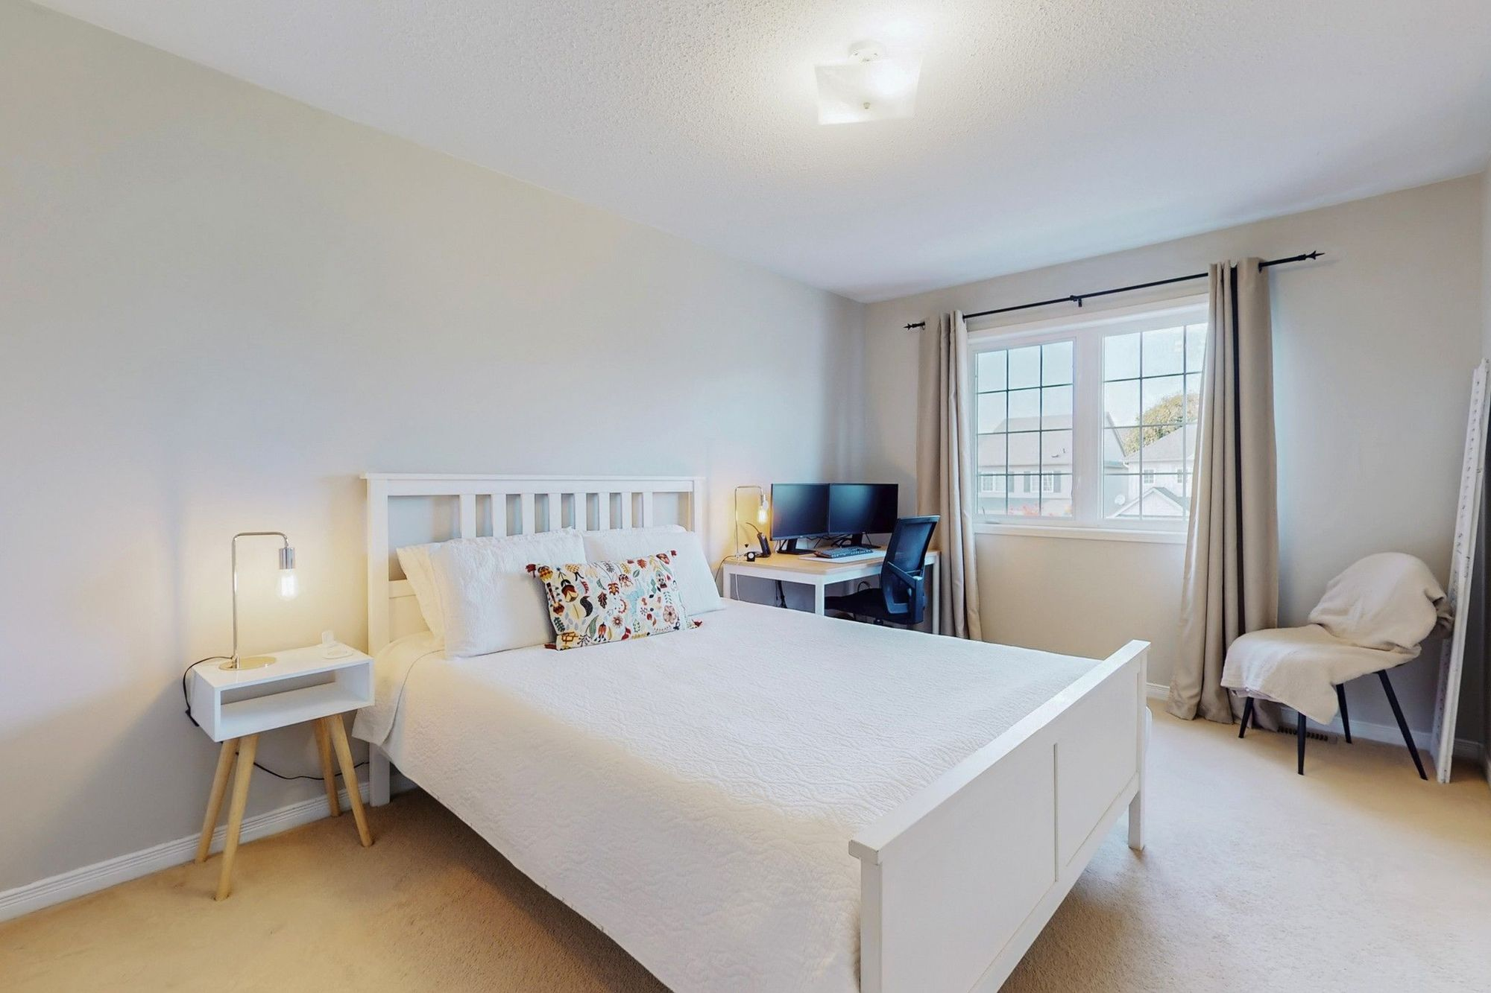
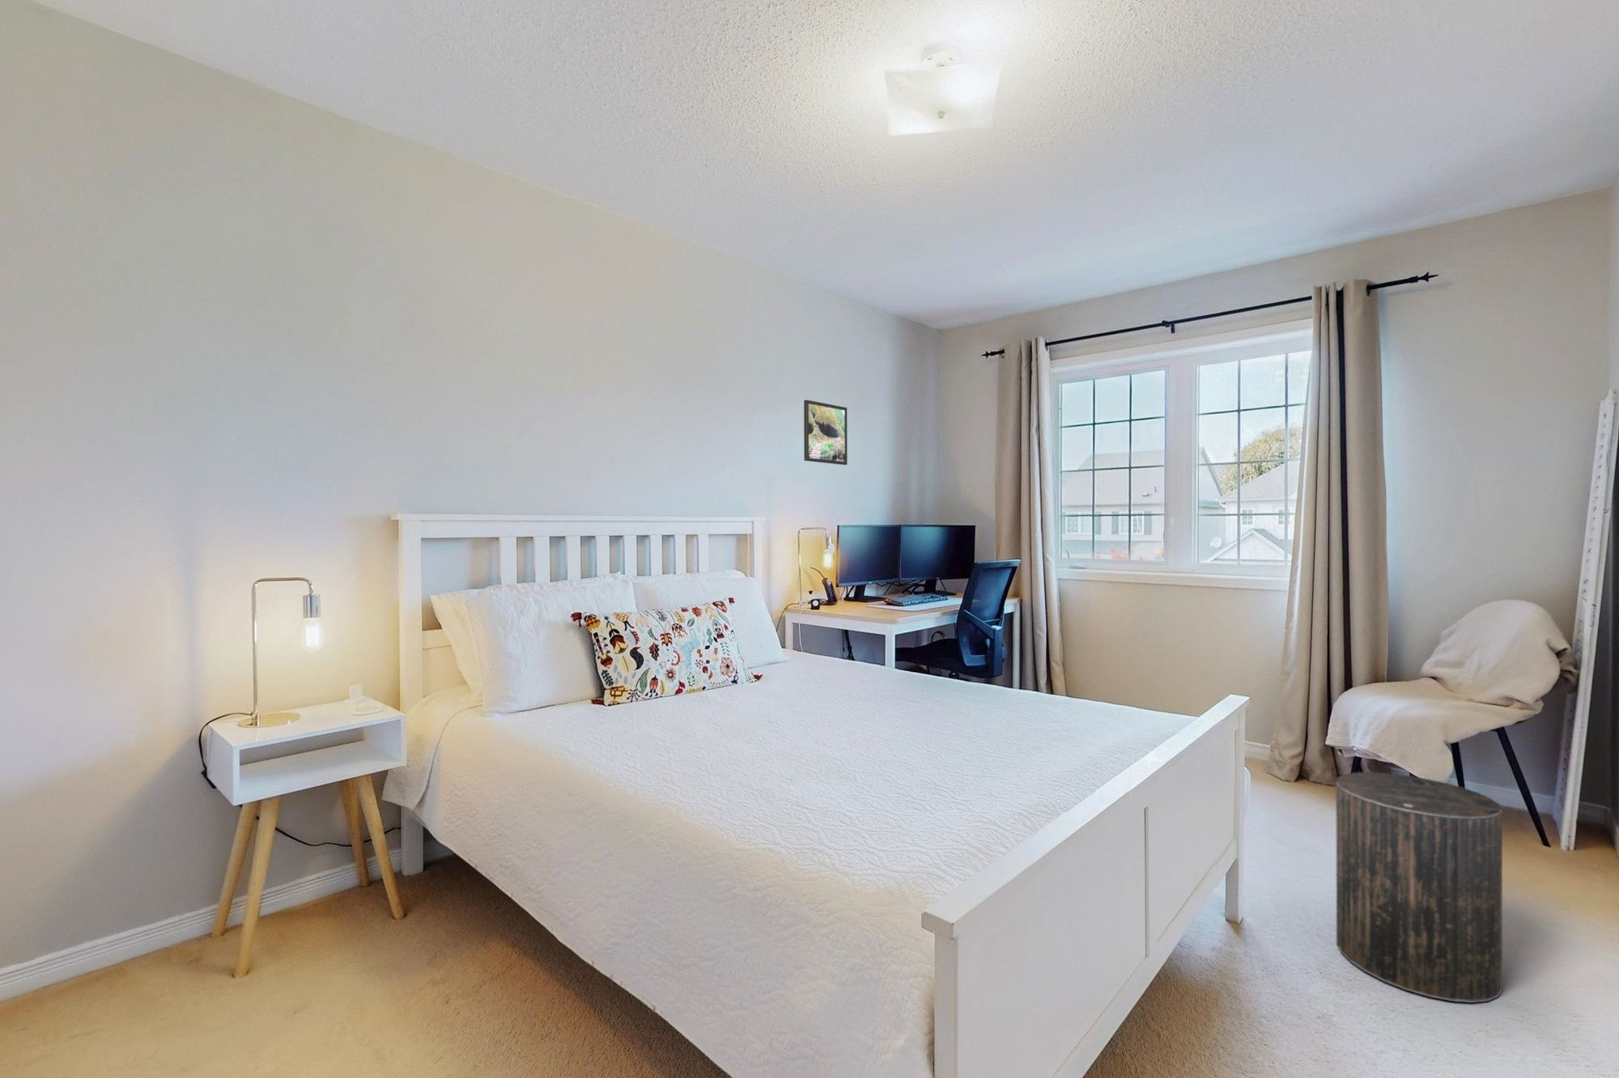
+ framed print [803,399,849,466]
+ stool [1336,771,1503,1003]
